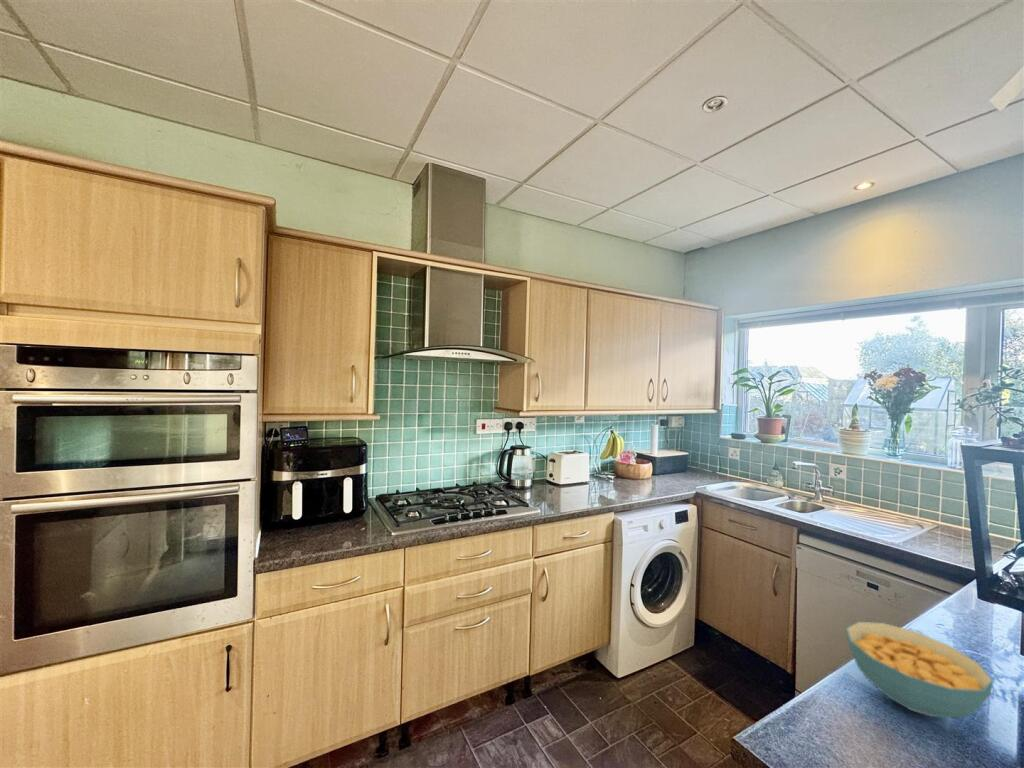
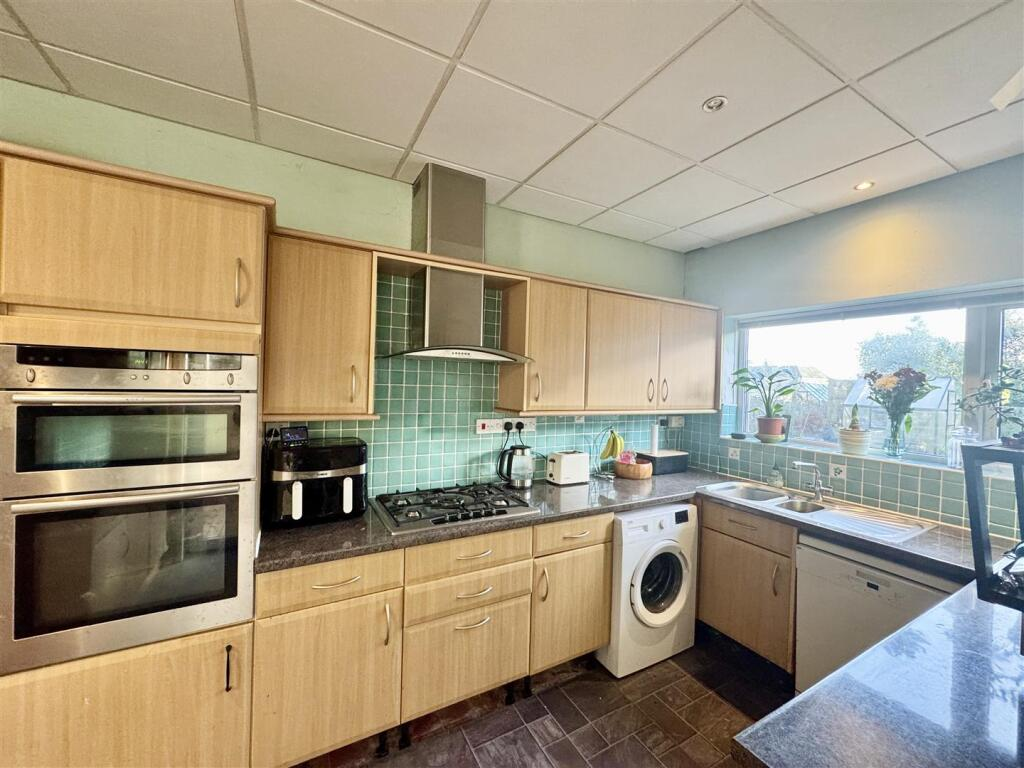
- cereal bowl [845,621,994,720]
